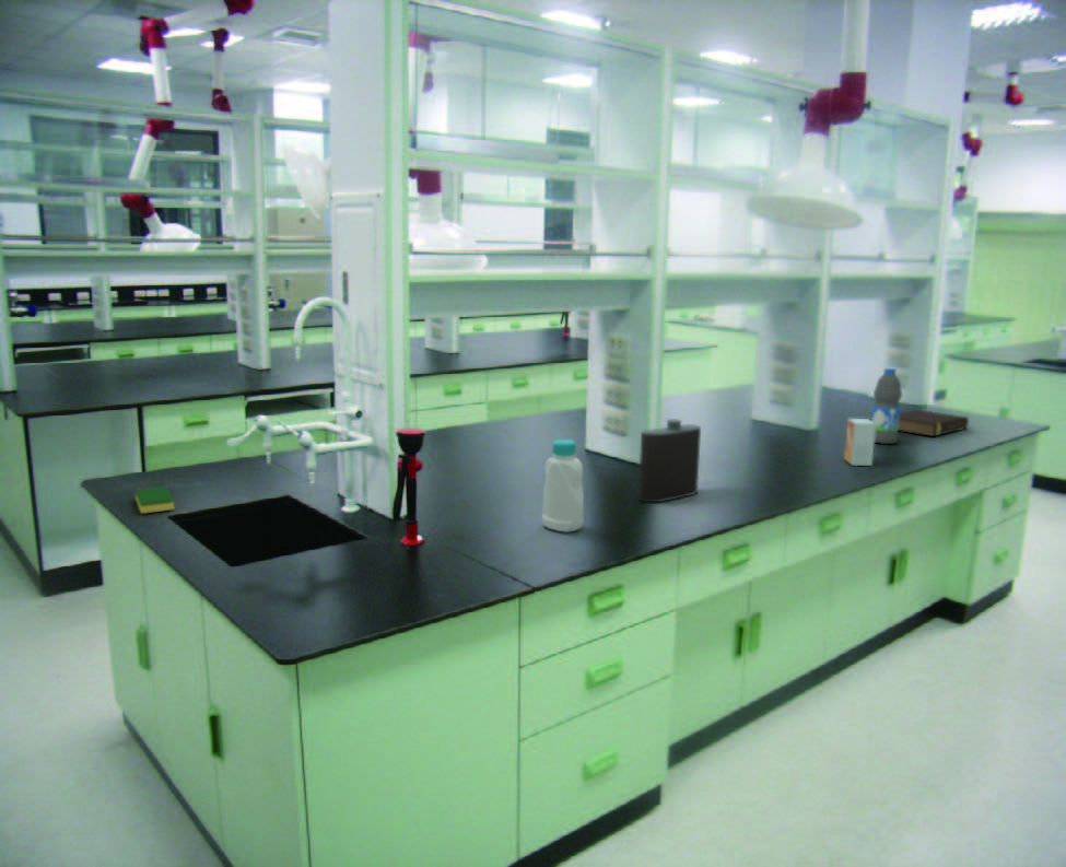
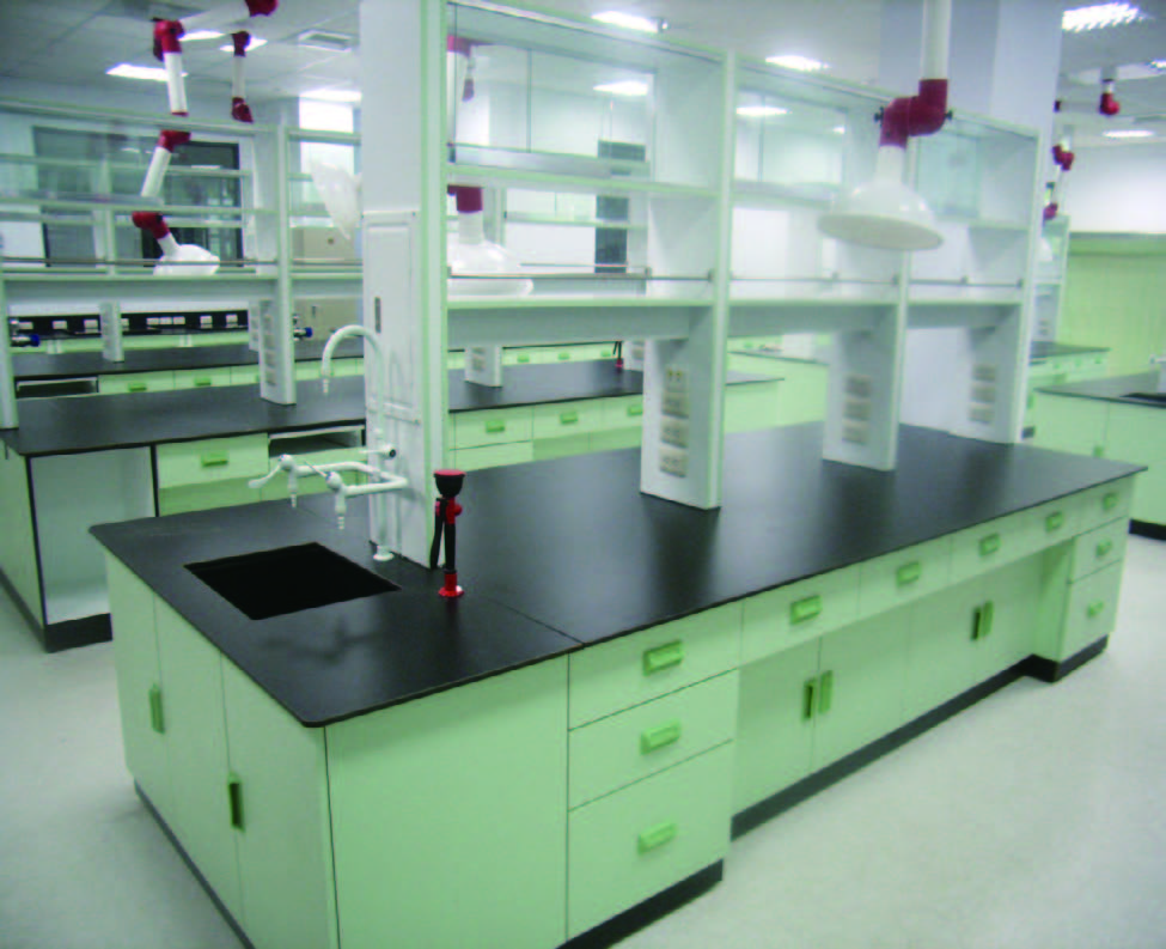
- dish sponge [133,485,175,515]
- small box [843,418,876,467]
- book [898,409,970,437]
- flask [637,418,702,503]
- bottle [541,438,585,534]
- water bottle [870,367,903,445]
